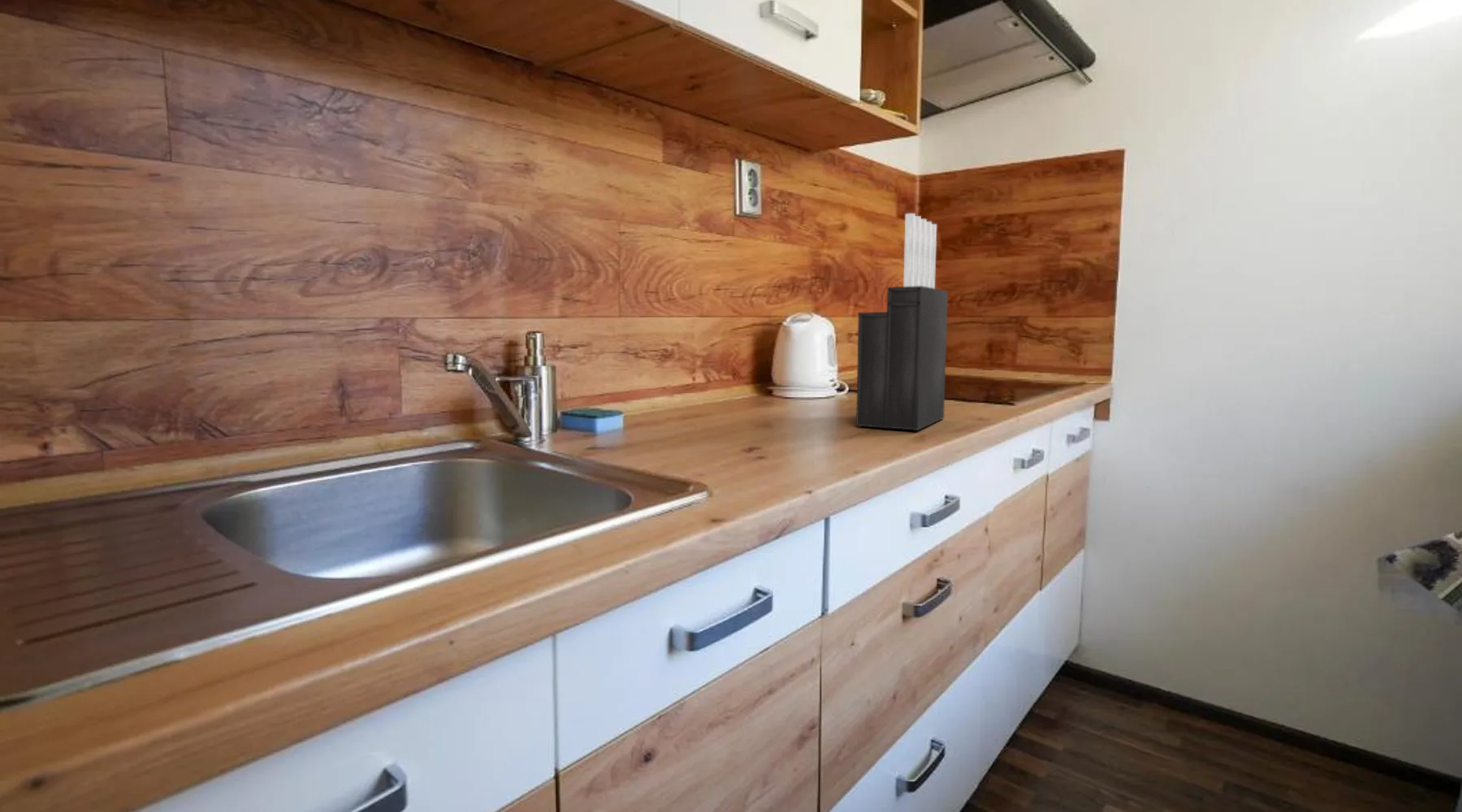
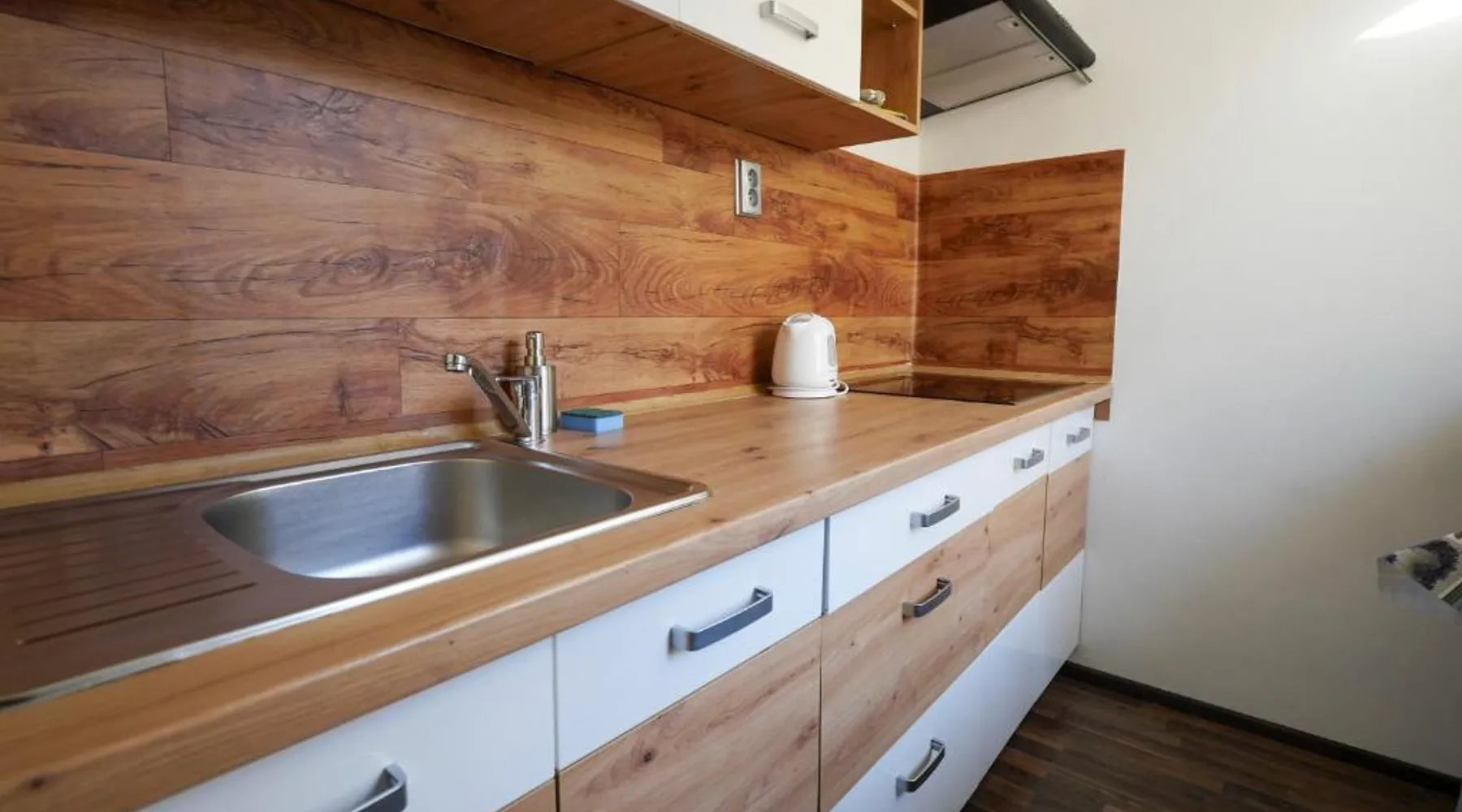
- knife block [855,213,949,431]
